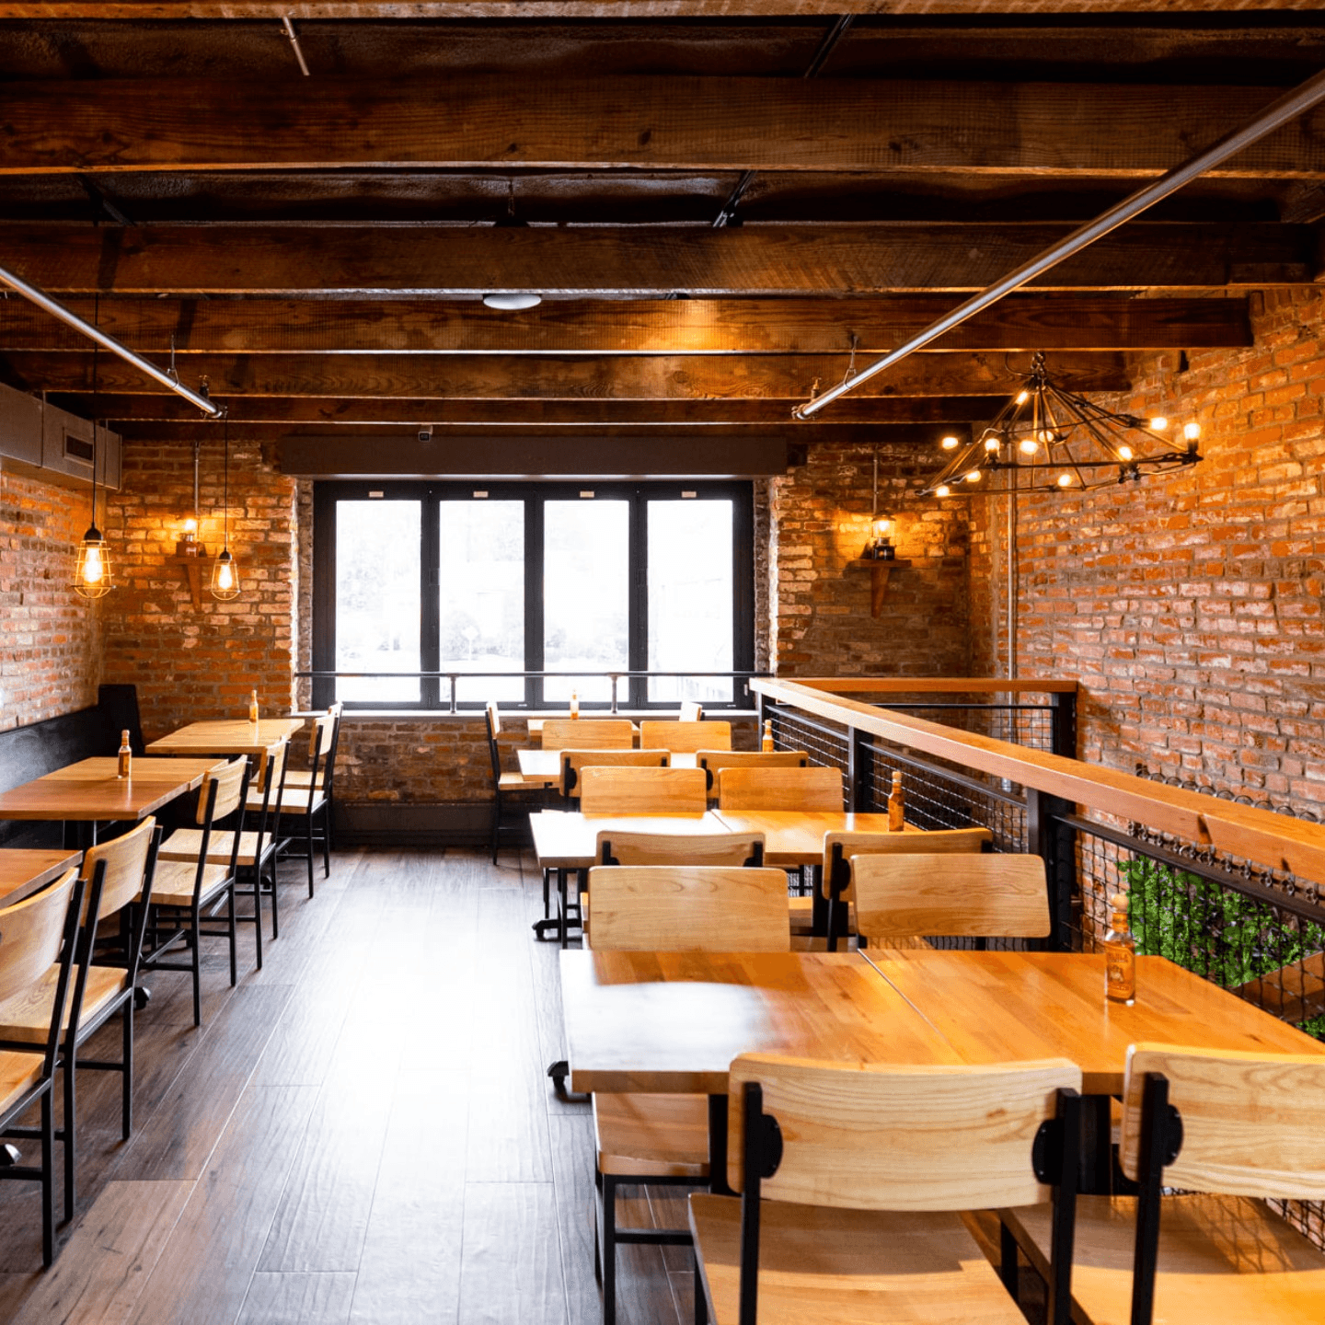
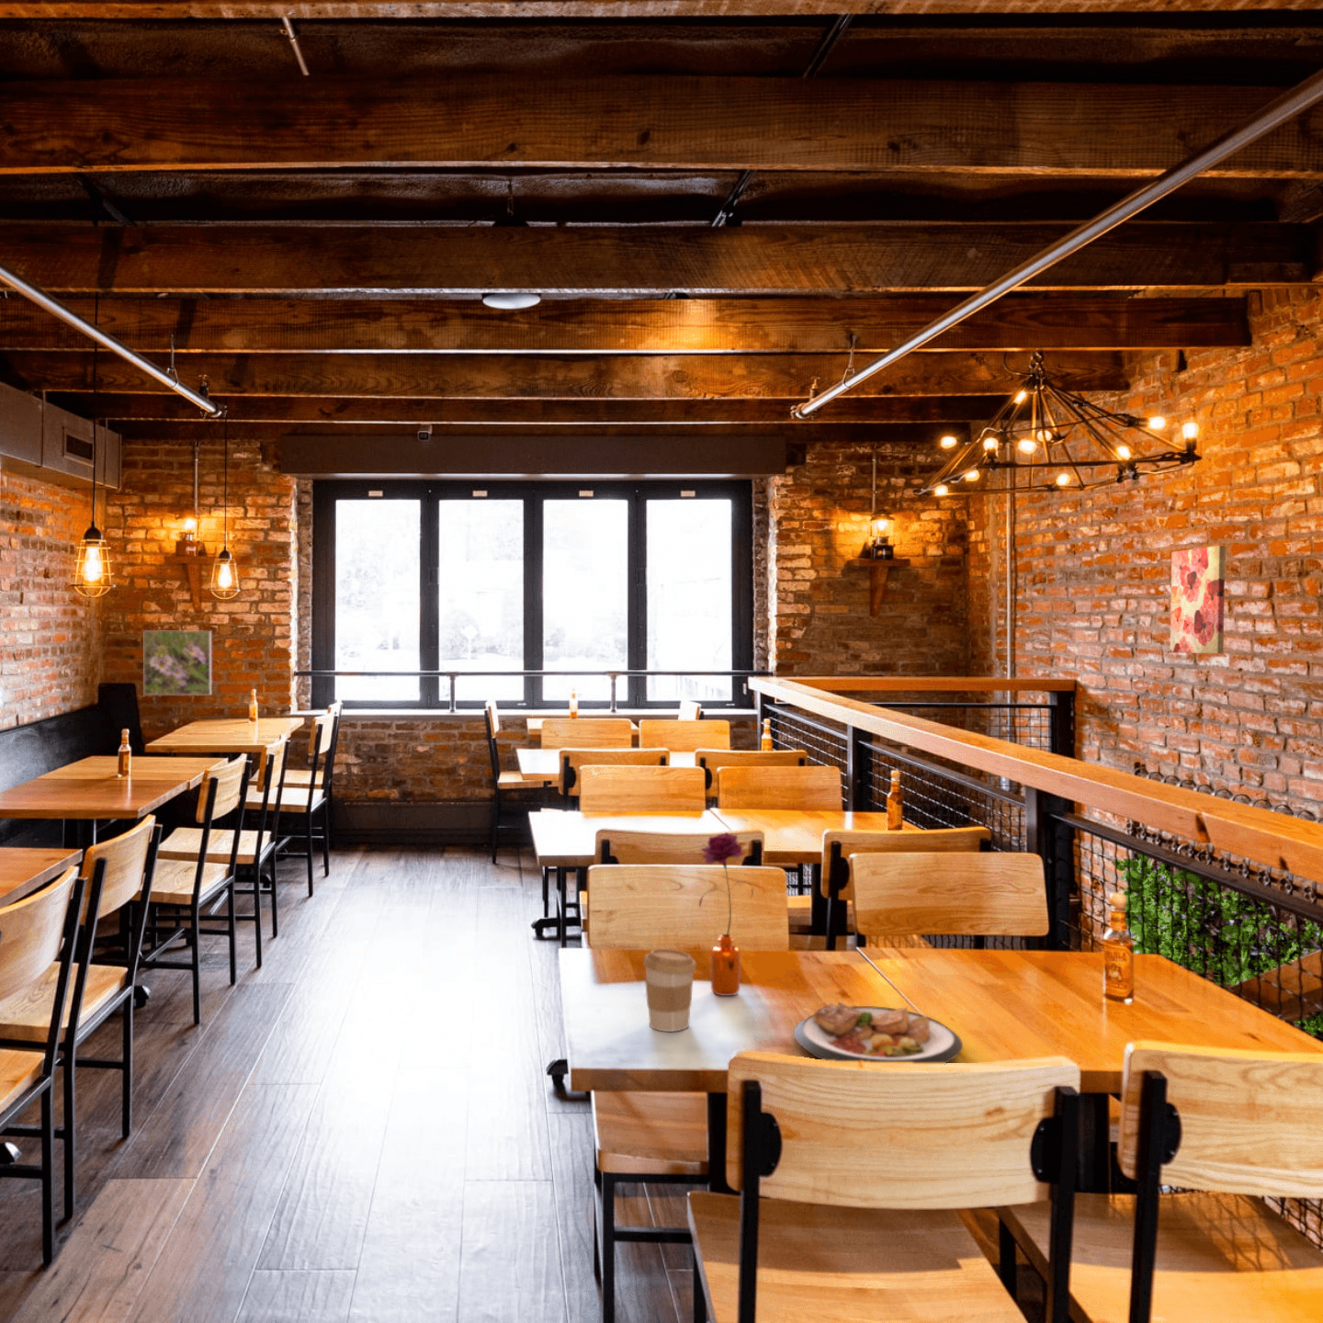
+ wall art [1169,545,1226,654]
+ plate [792,1002,963,1064]
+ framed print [143,629,212,695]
+ flower [698,831,755,997]
+ coffee cup [642,947,698,1032]
